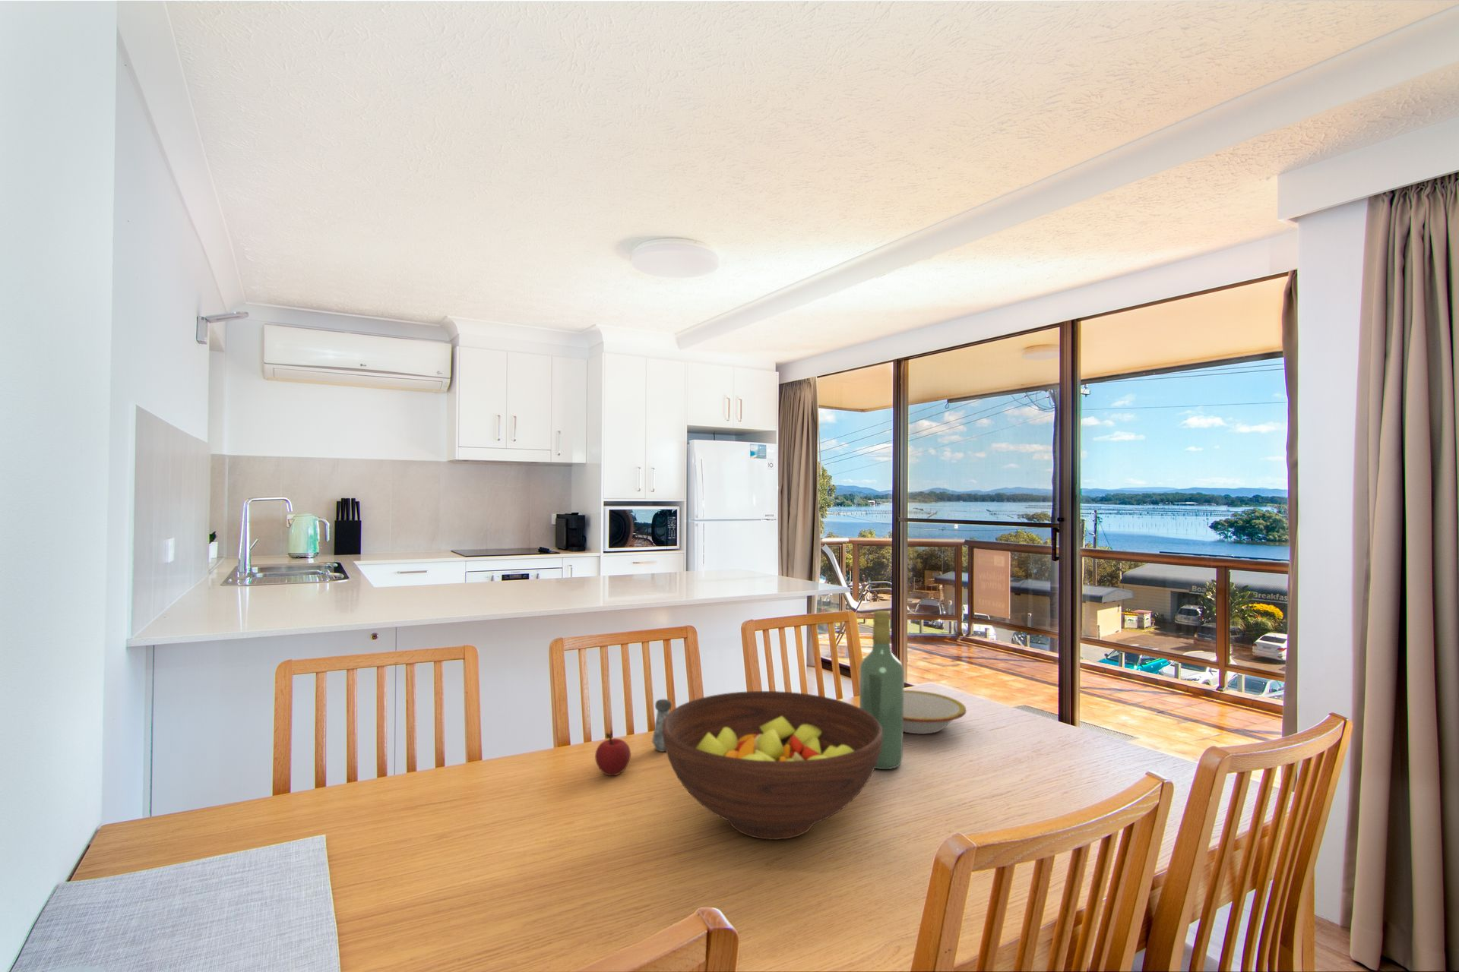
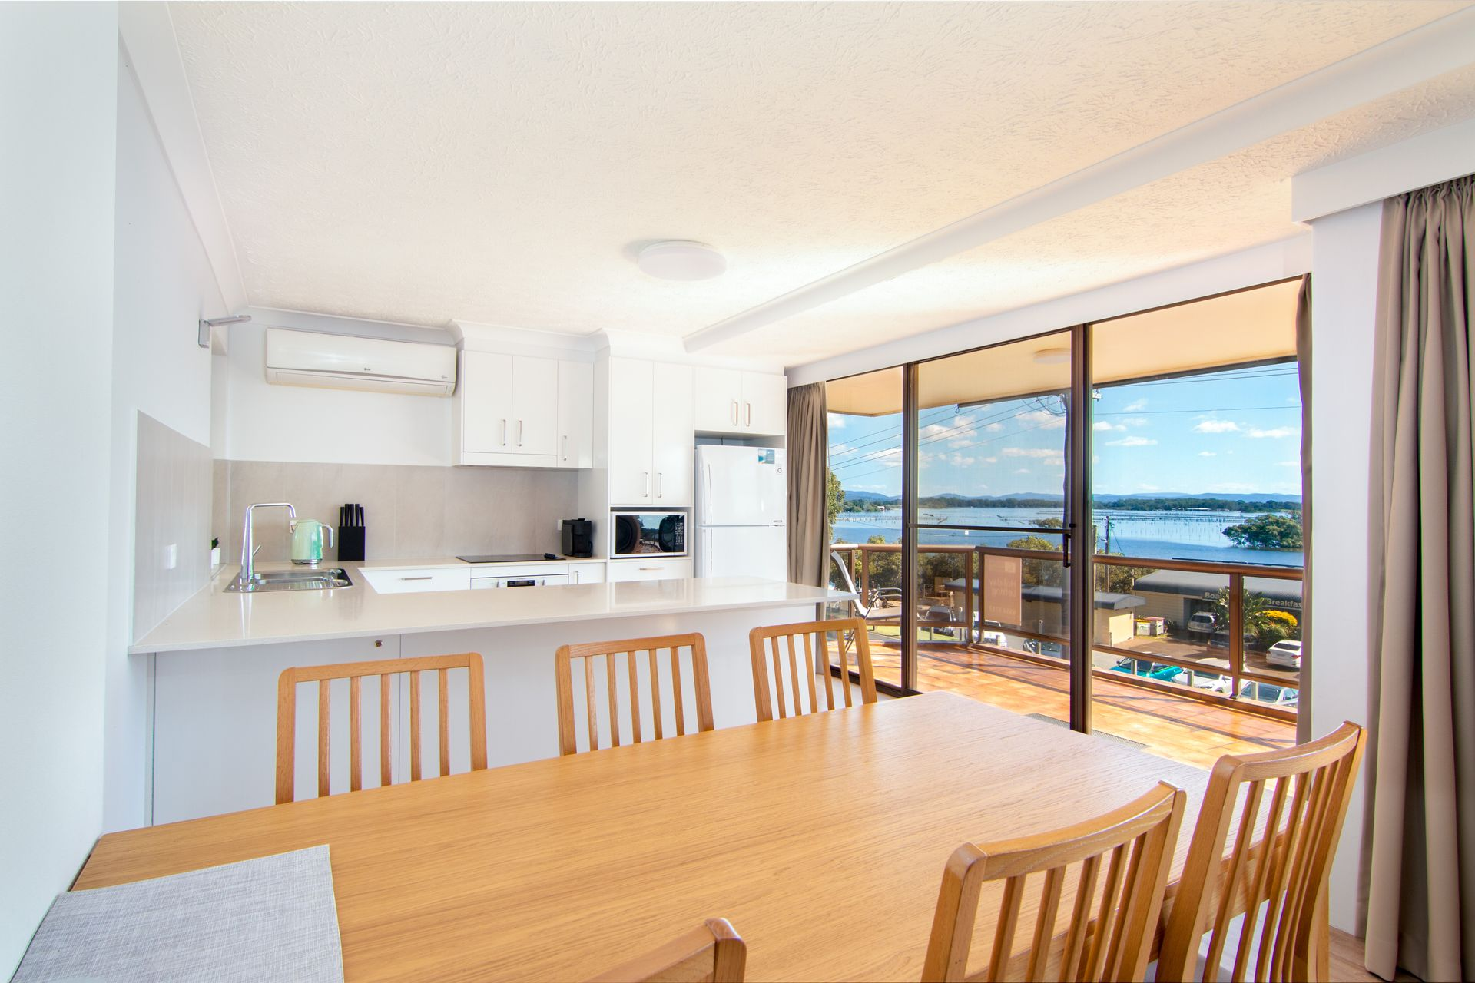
- fruit bowl [662,690,883,841]
- wine bottle [859,610,905,770]
- apple [594,730,632,776]
- salt shaker [651,699,672,753]
- bowl [903,690,967,736]
